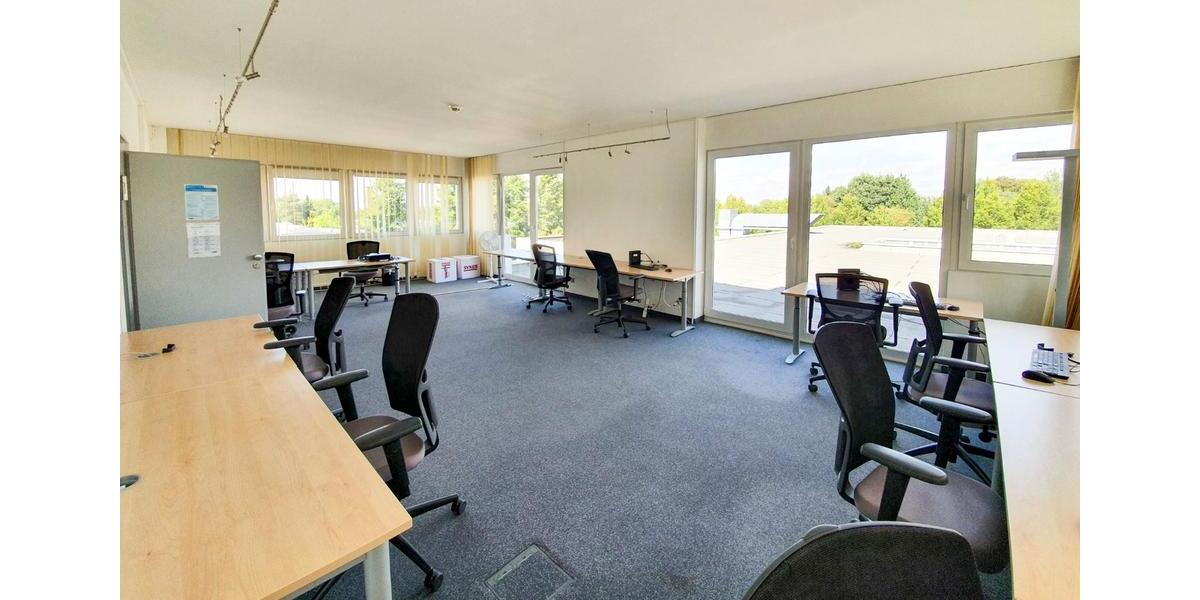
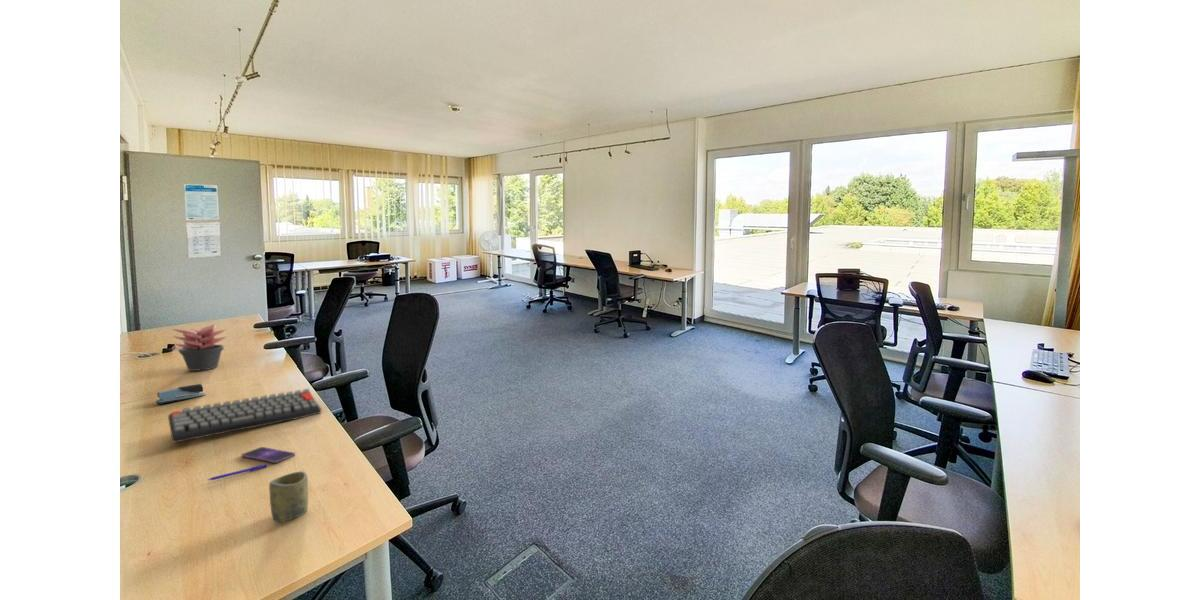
+ pen [207,463,267,481]
+ stapler [155,383,206,405]
+ succulent plant [172,324,227,372]
+ cup [268,470,309,523]
+ smartphone [240,446,296,464]
+ keyboard [167,388,323,444]
